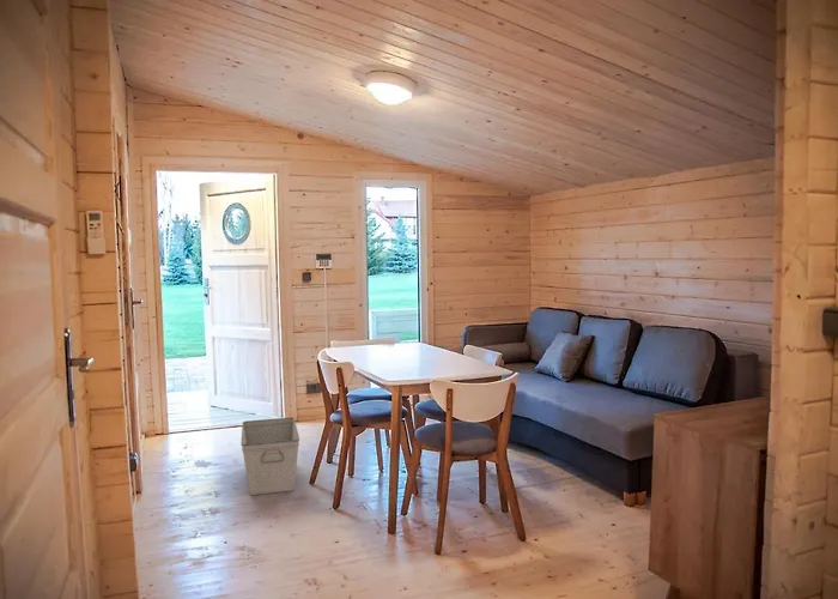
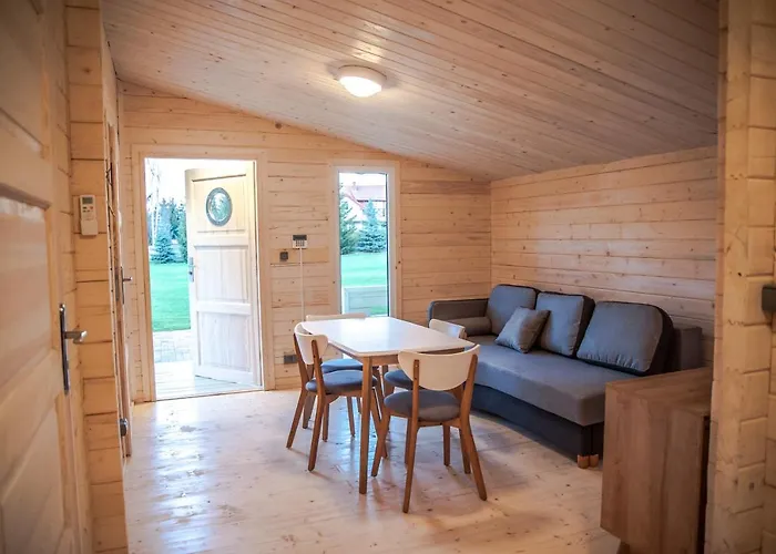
- storage bin [239,416,300,496]
